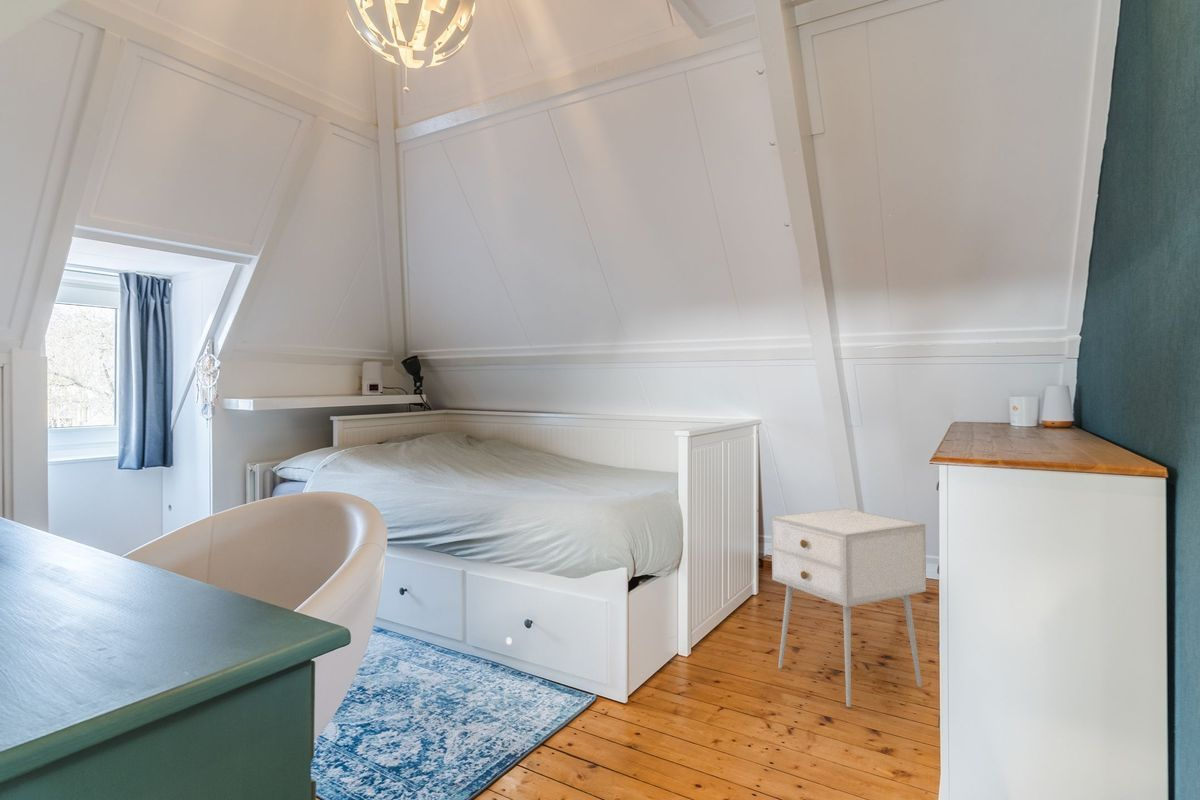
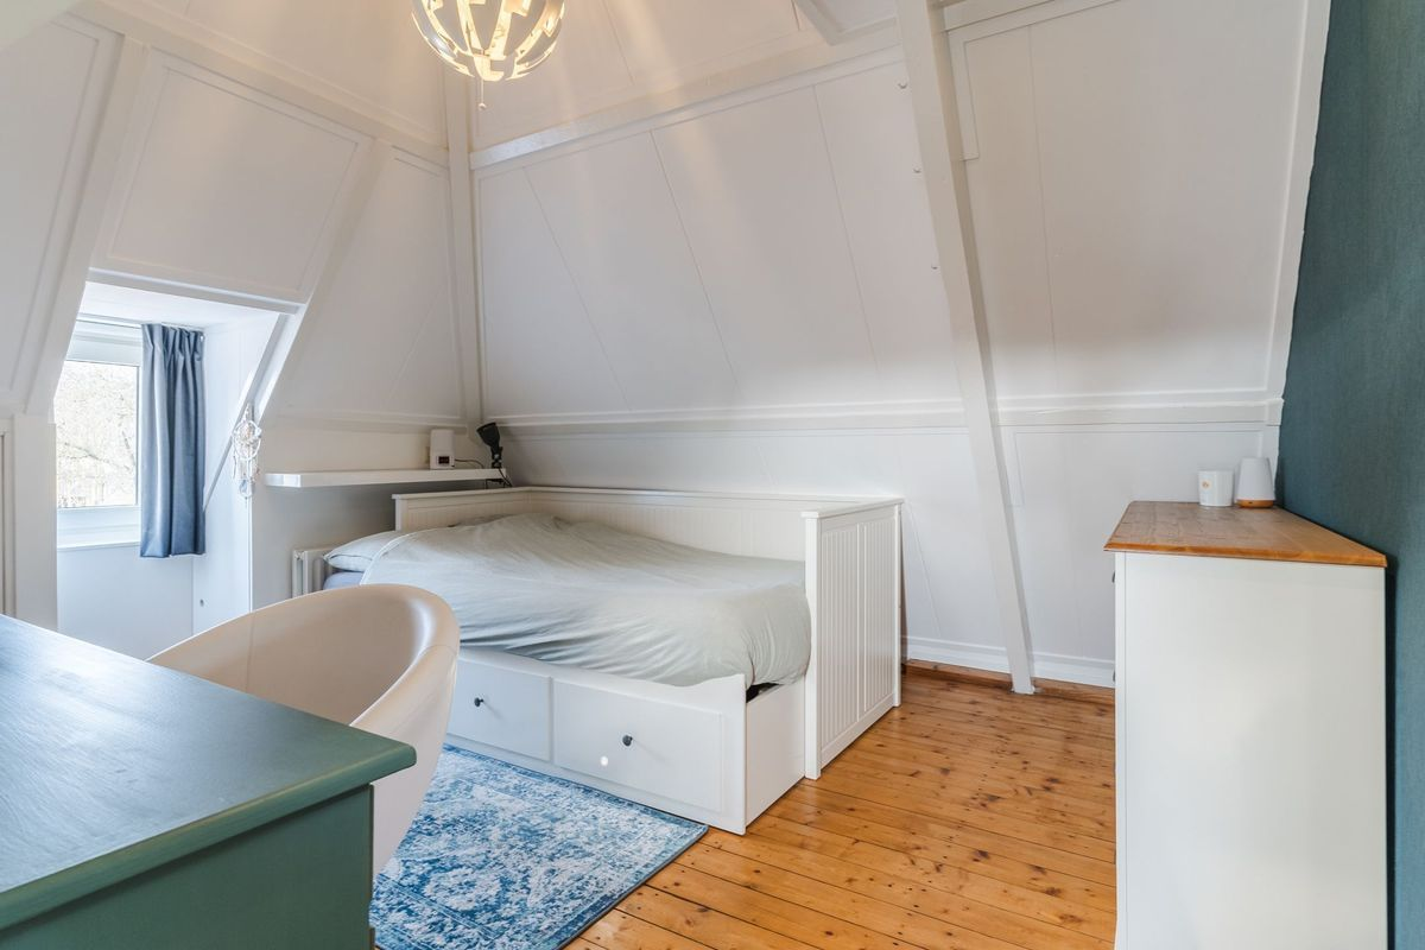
- nightstand [770,508,927,708]
